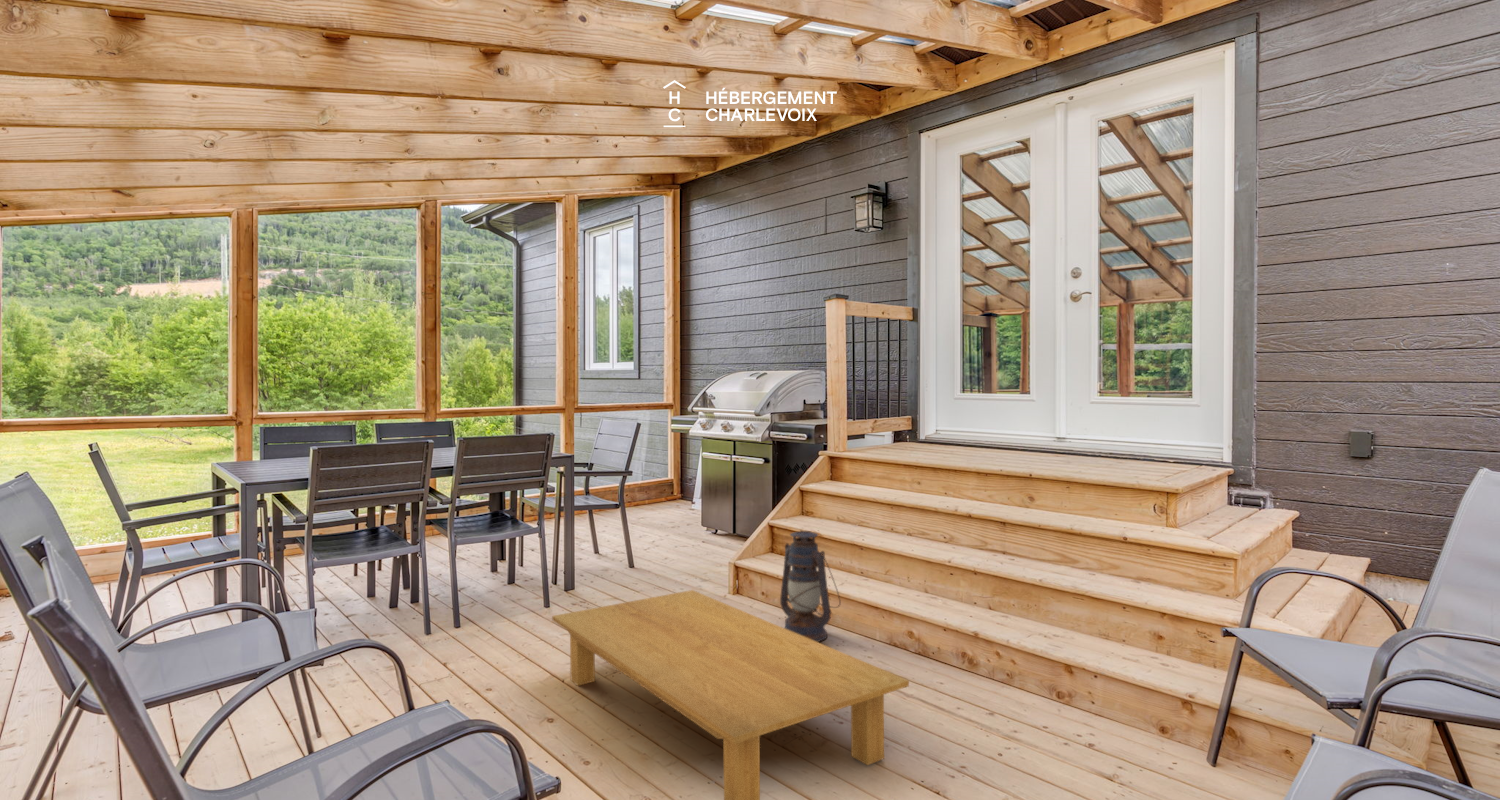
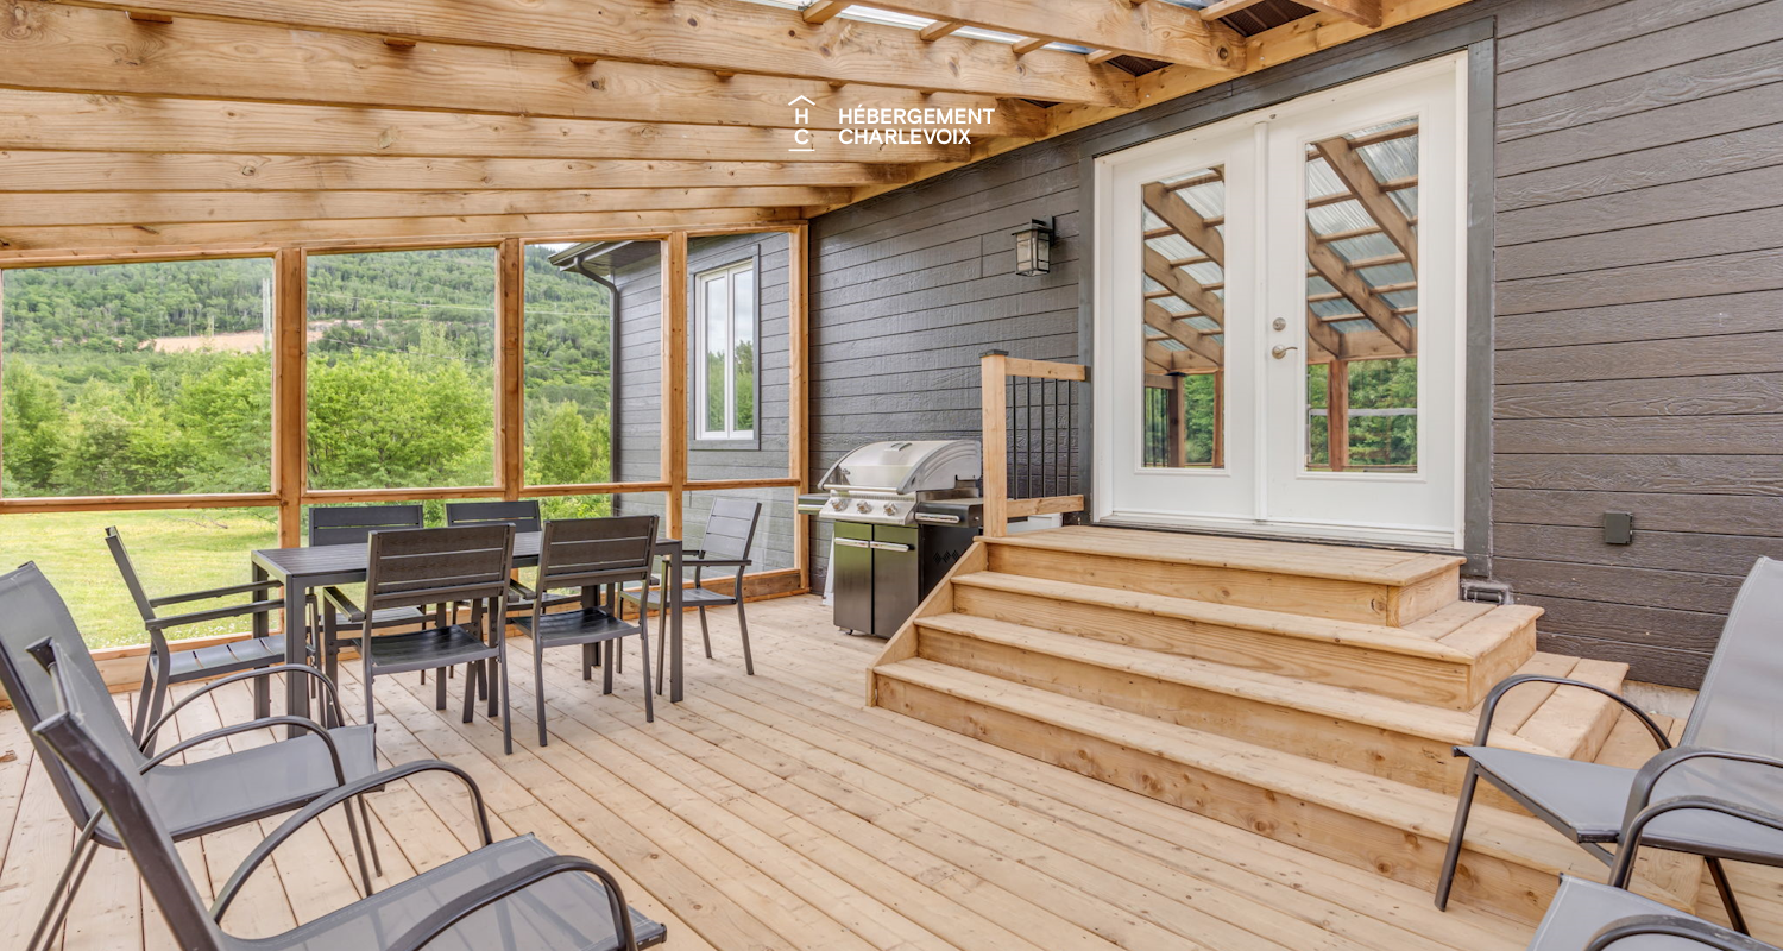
- lantern [779,529,842,643]
- coffee table [551,589,910,800]
